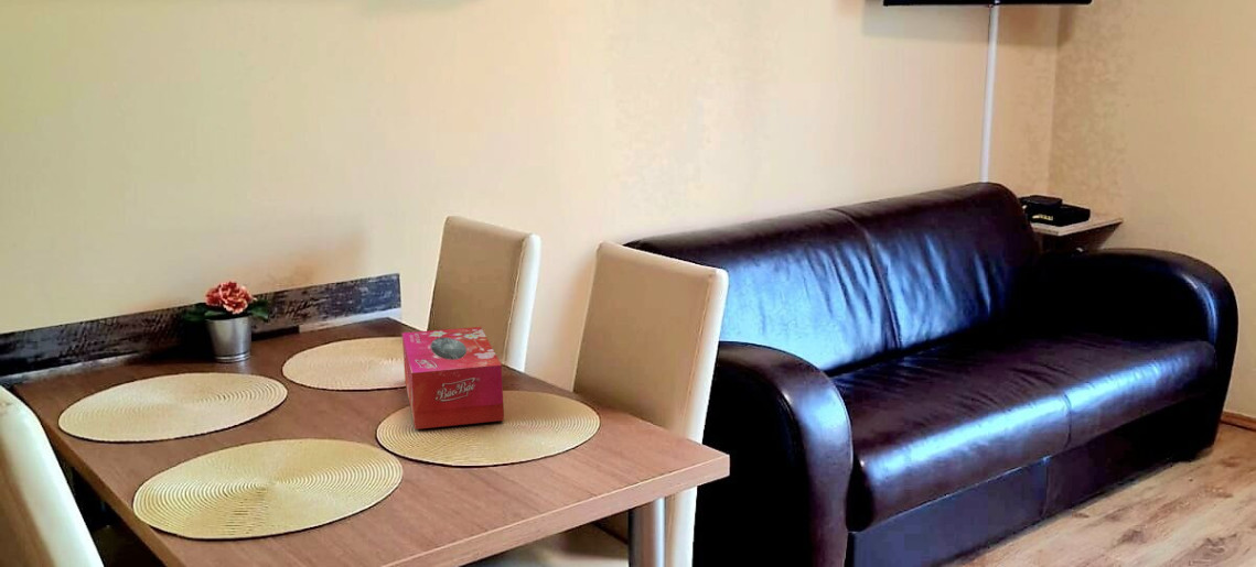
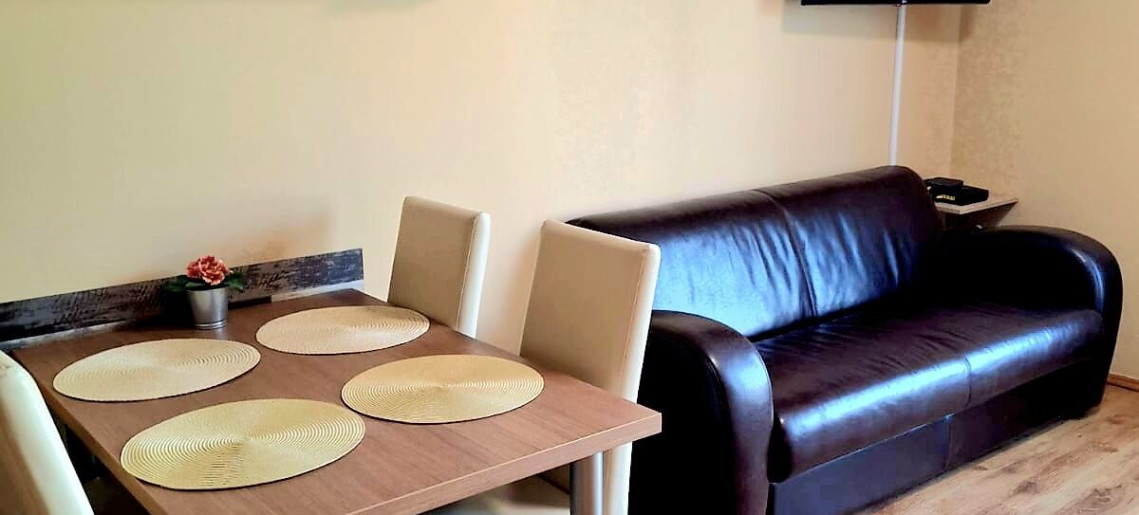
- tissue box [401,326,505,430]
